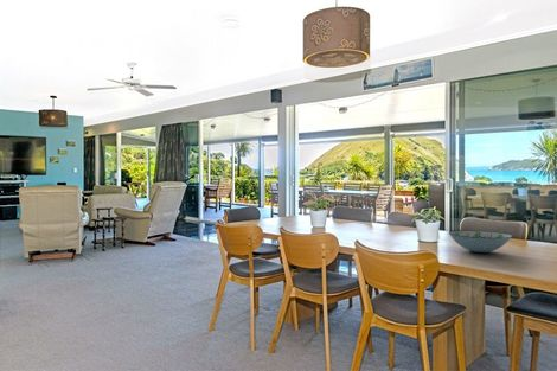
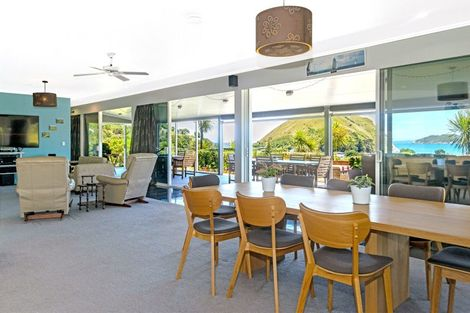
- decorative bowl [448,229,513,254]
